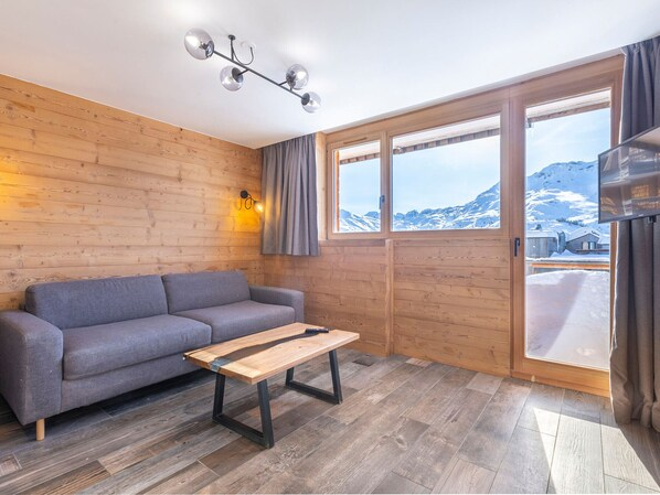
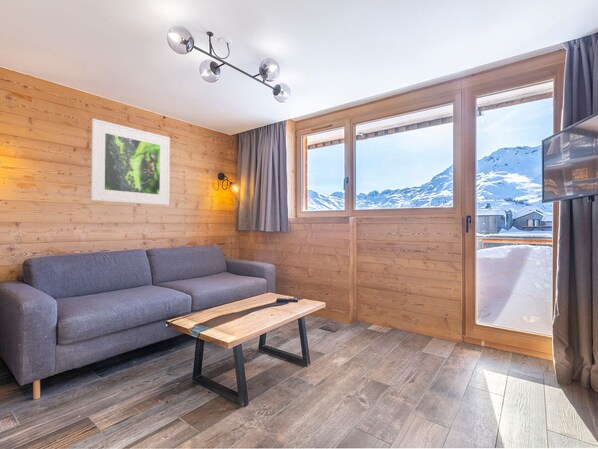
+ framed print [90,118,171,206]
